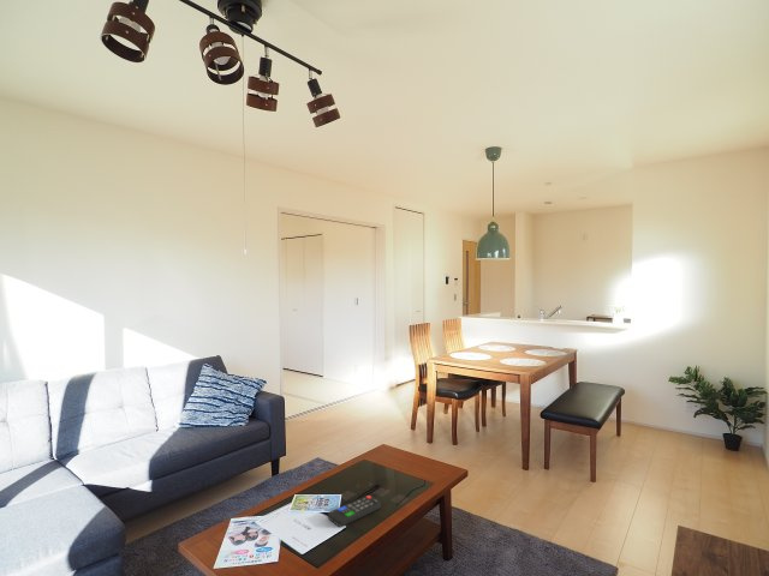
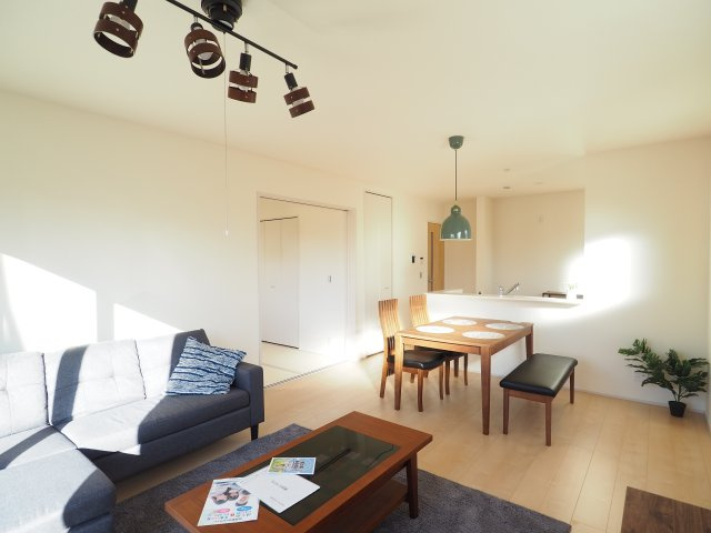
- remote control [327,494,382,528]
